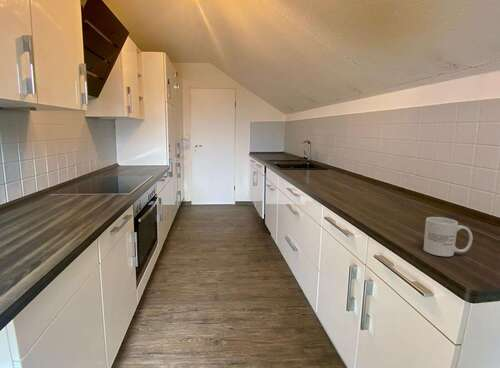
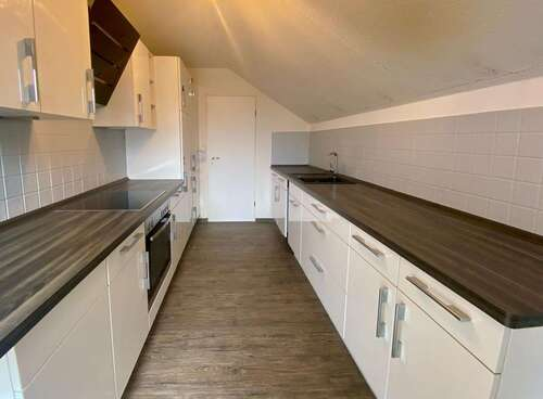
- mug [423,216,474,257]
